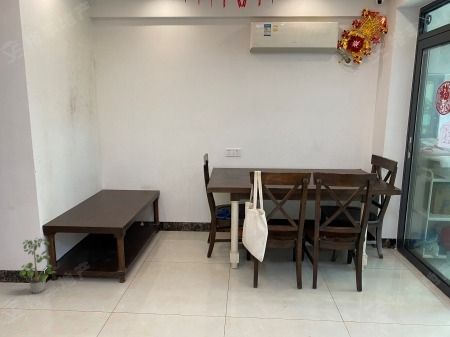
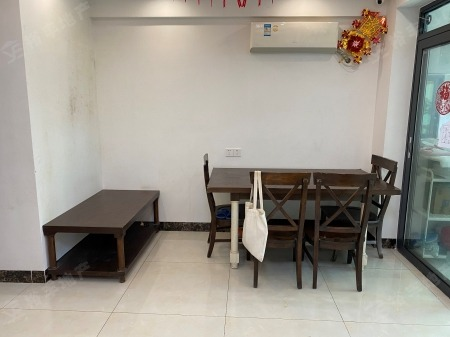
- potted plant [18,237,58,294]
